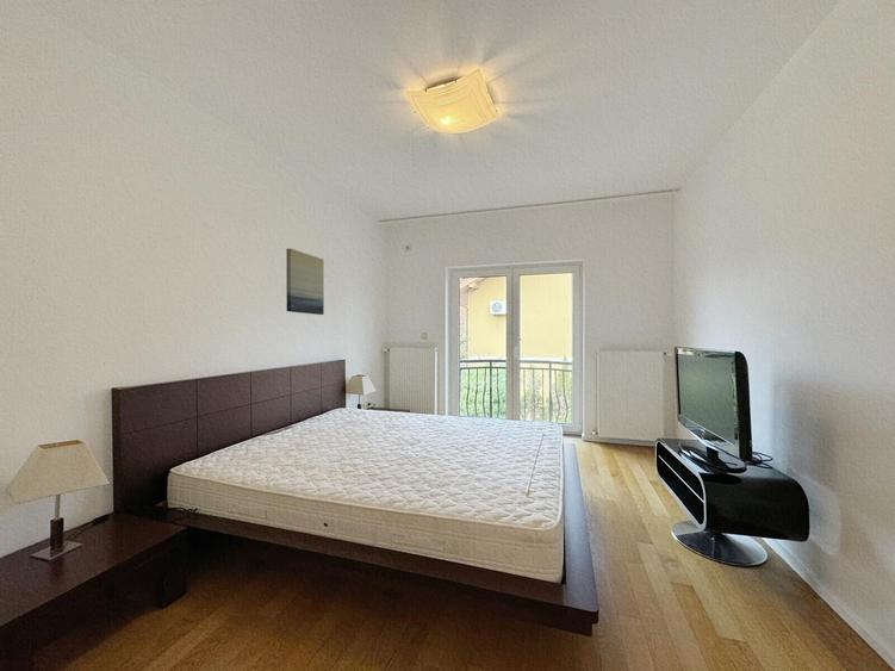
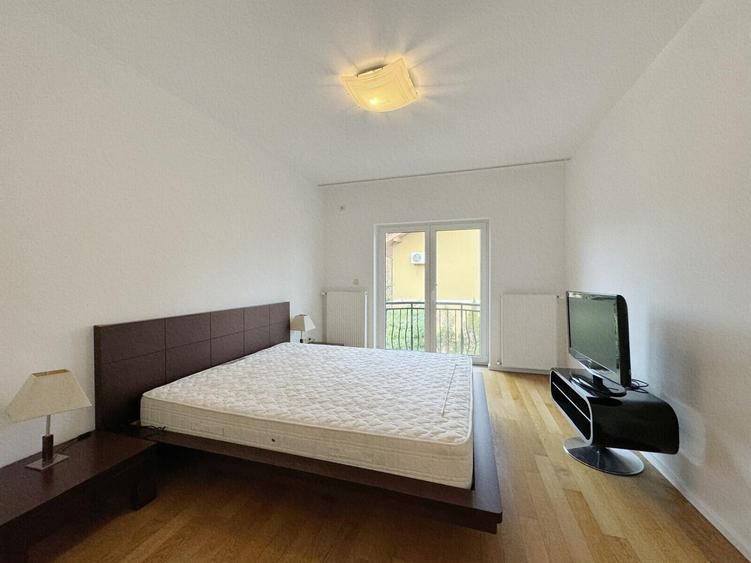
- wall art [285,247,325,316]
